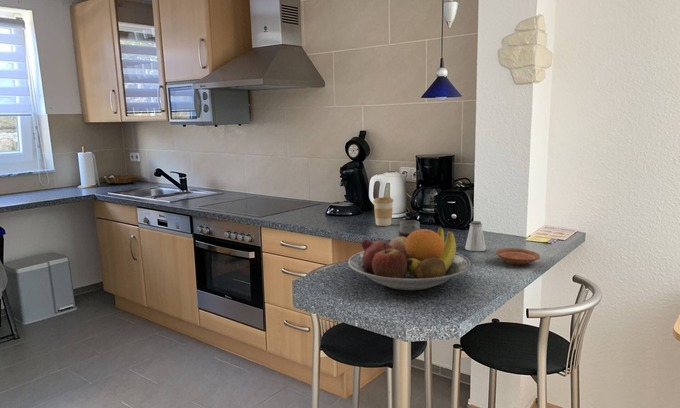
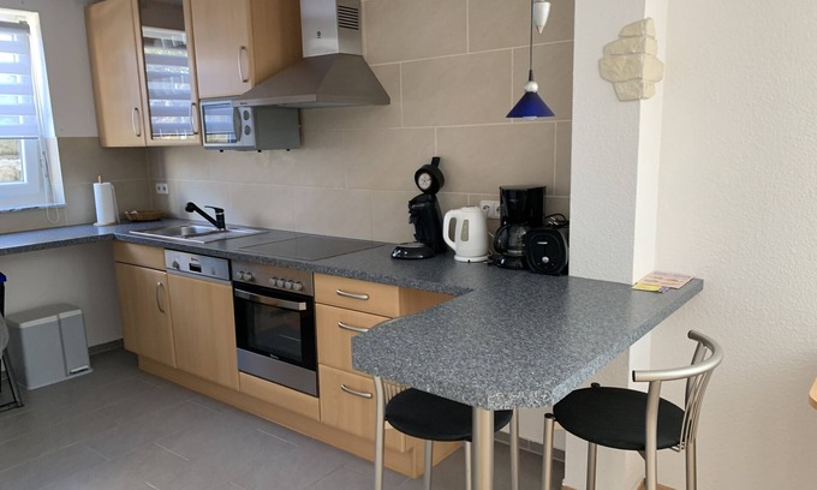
- coffee cup [372,196,394,227]
- plate [495,247,541,266]
- mug [398,219,421,238]
- fruit bowl [347,226,472,291]
- saltshaker [464,220,487,252]
